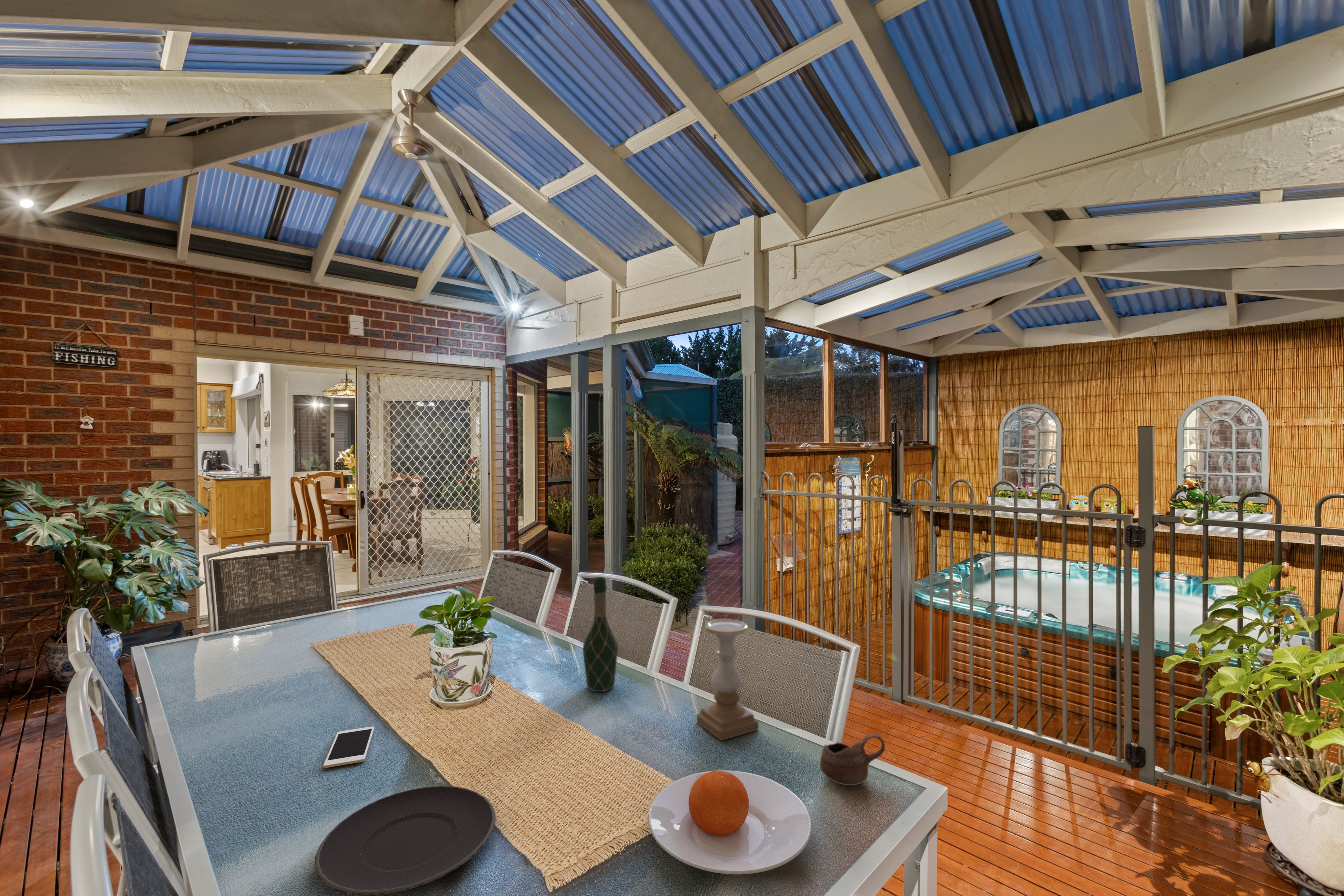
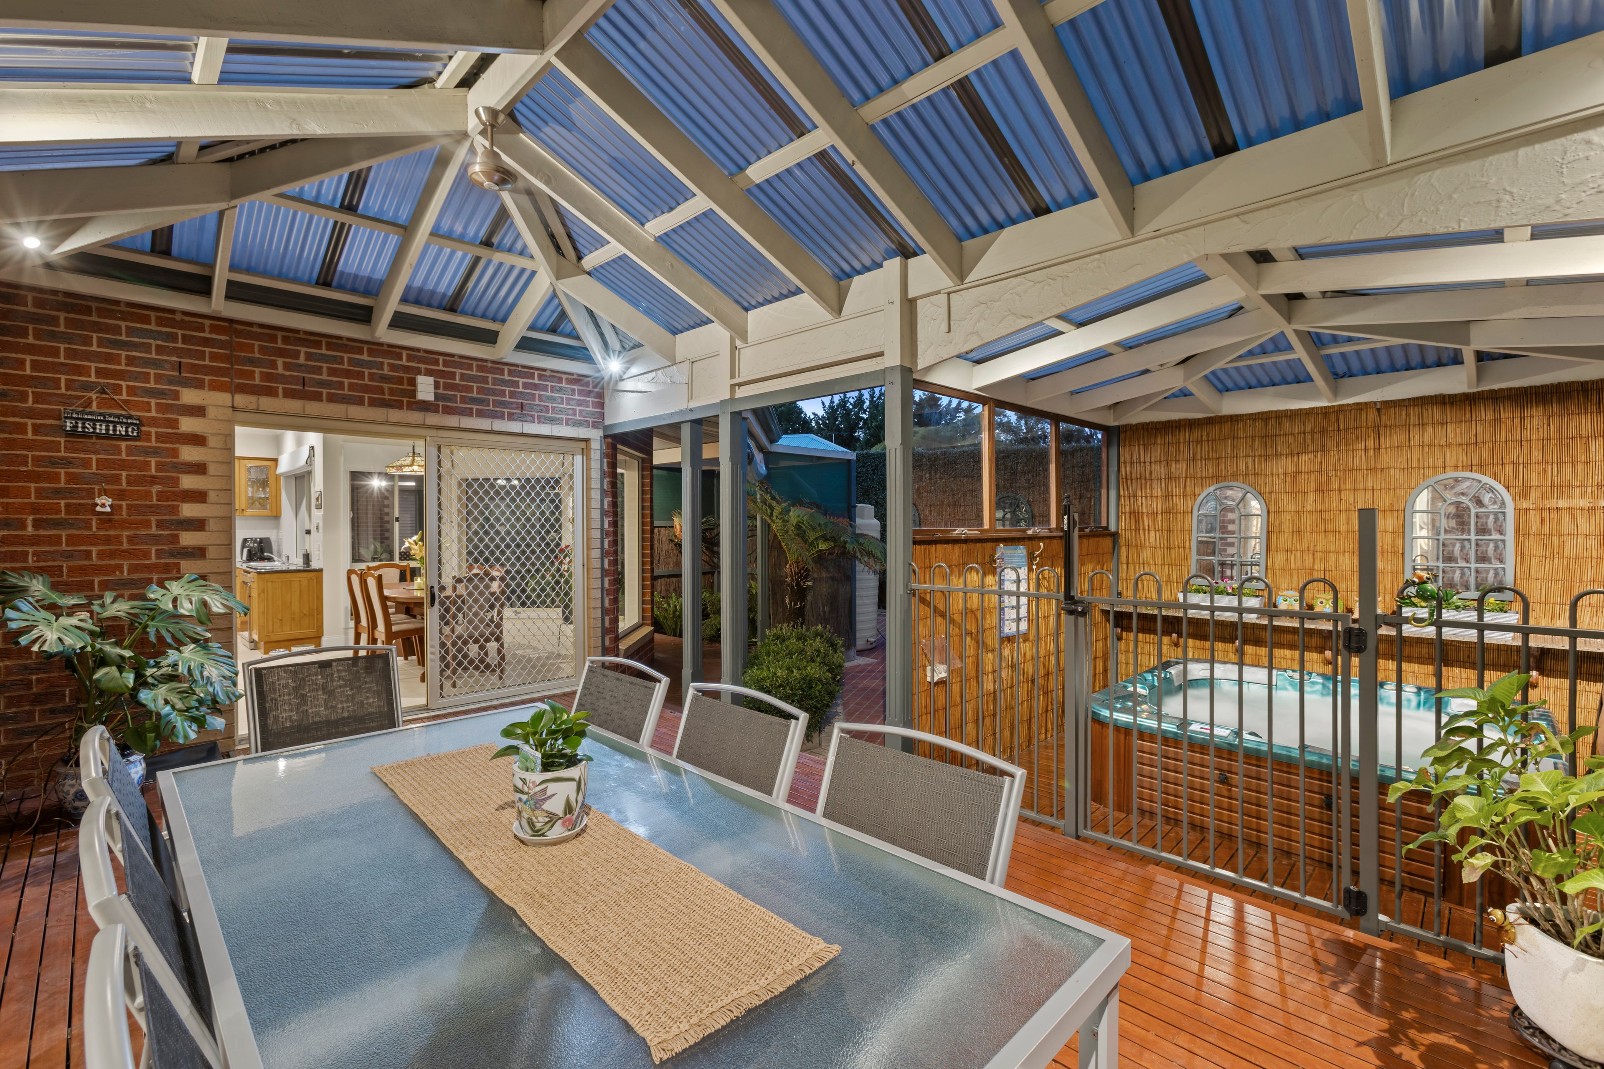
- cup [820,732,886,786]
- cell phone [323,726,375,768]
- candle holder [696,619,759,740]
- wine bottle [582,577,618,692]
- plate [648,770,812,875]
- plate [314,785,496,896]
